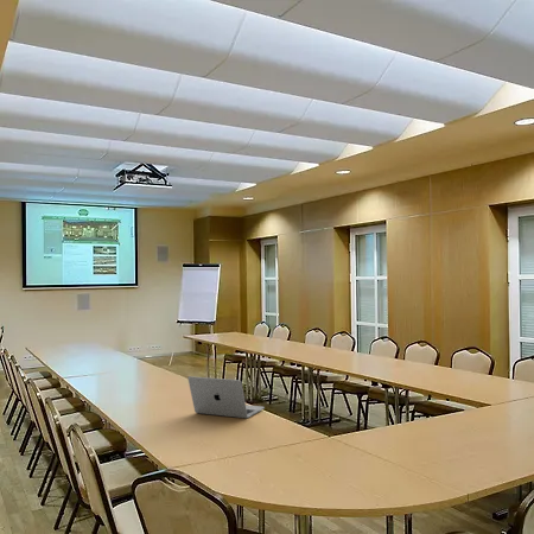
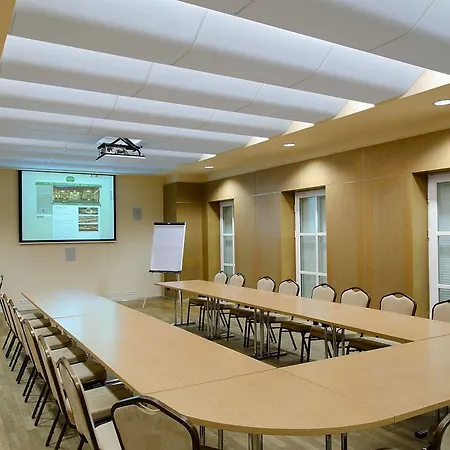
- laptop [186,375,266,419]
